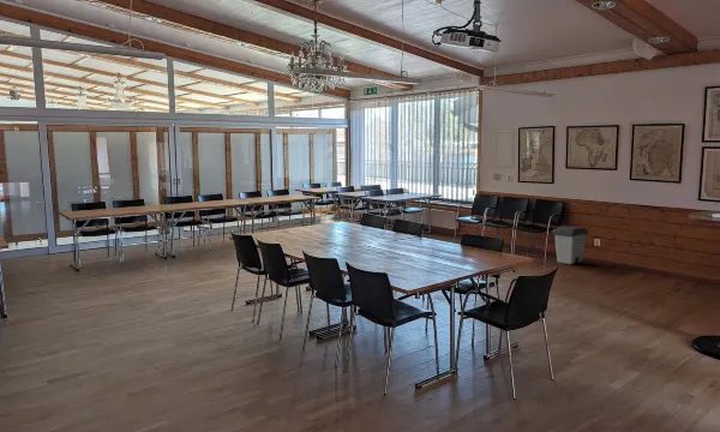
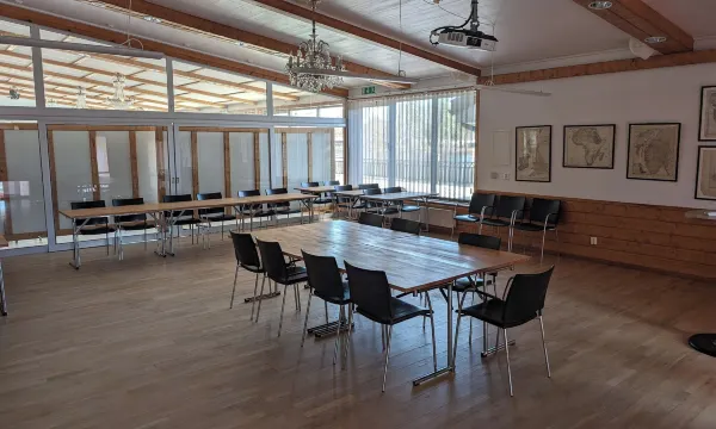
- trash can [552,226,589,265]
